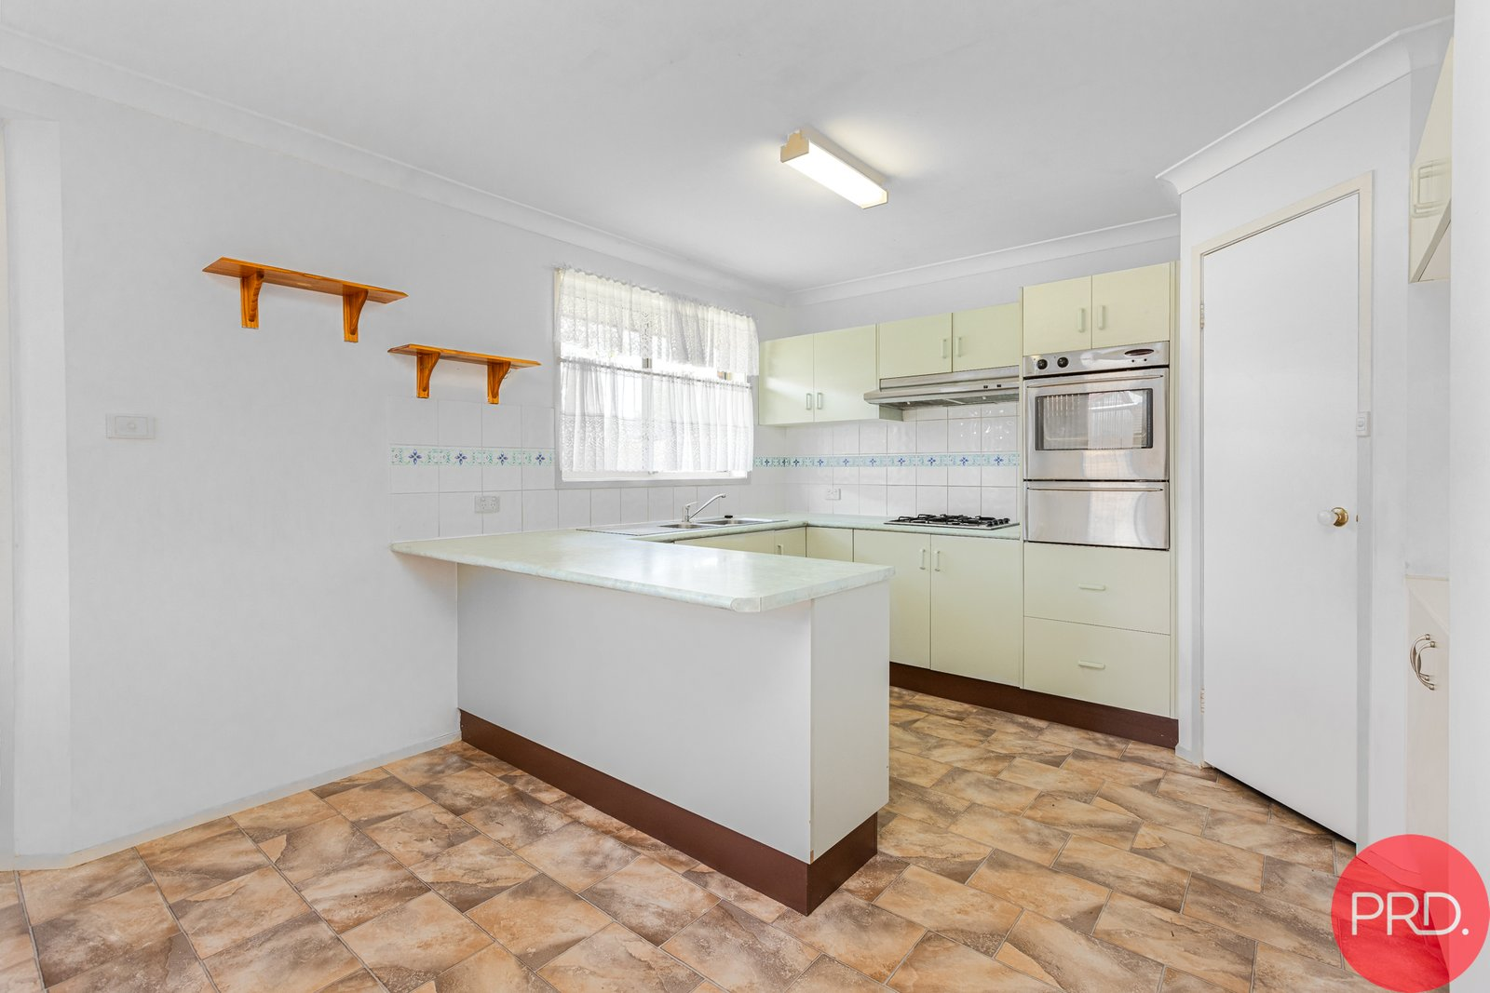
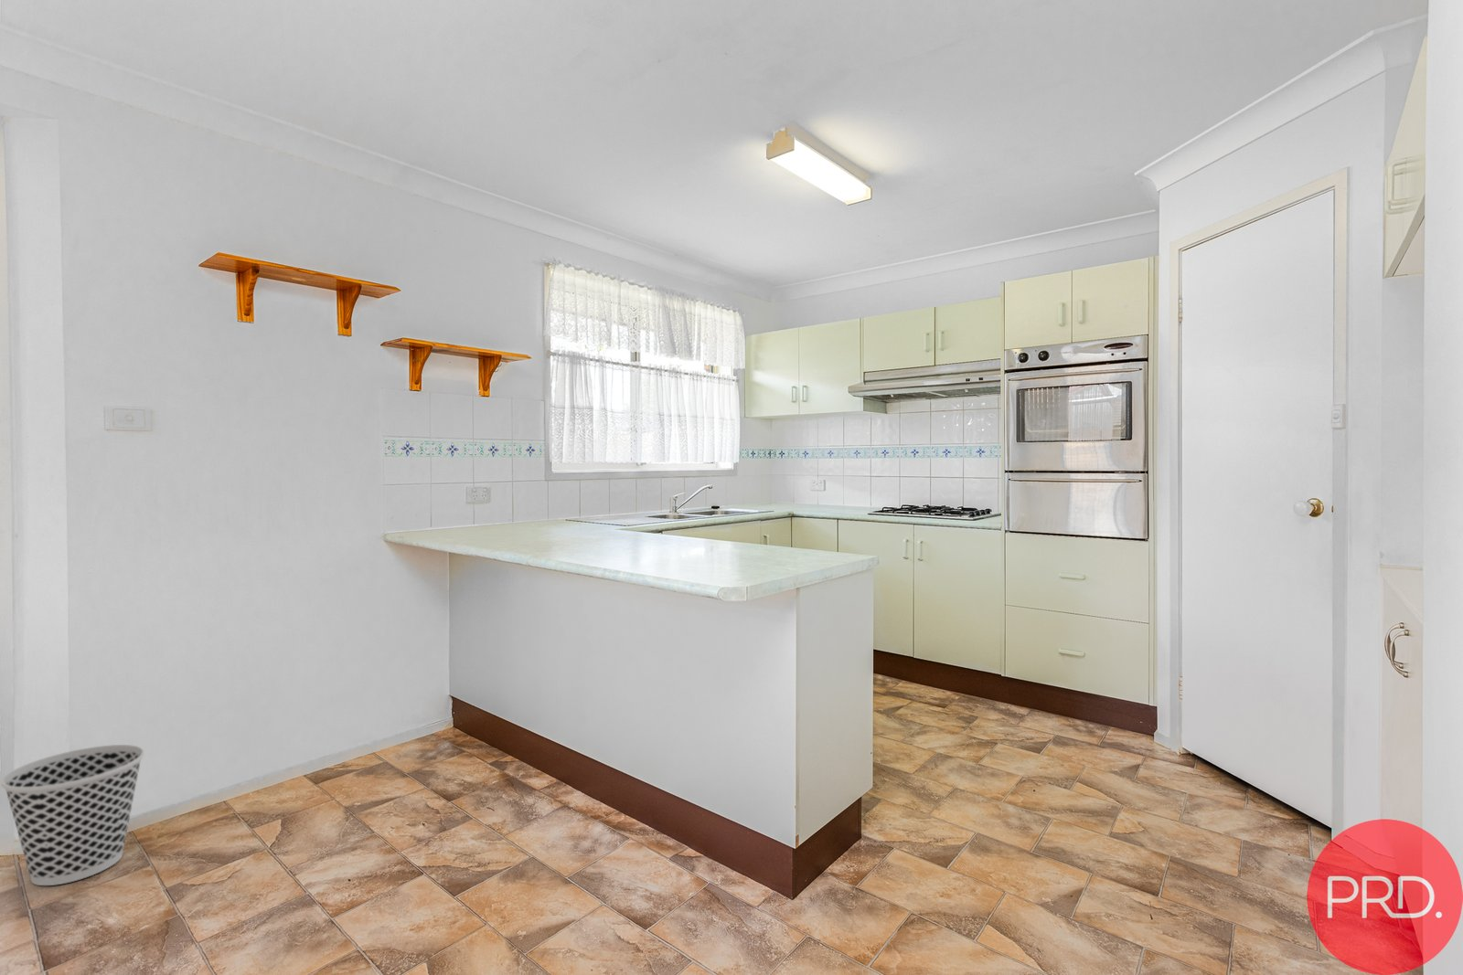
+ wastebasket [0,744,146,887]
